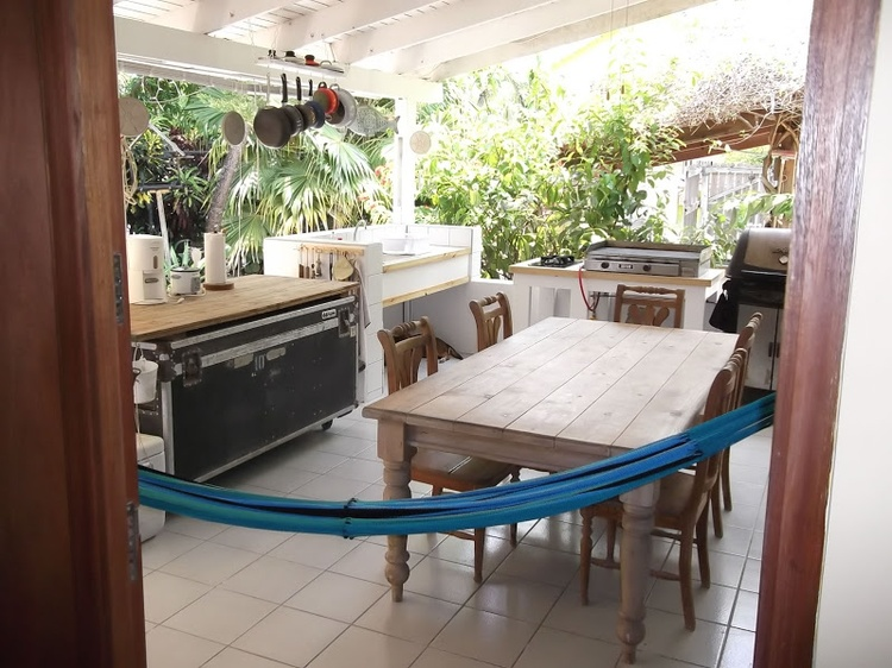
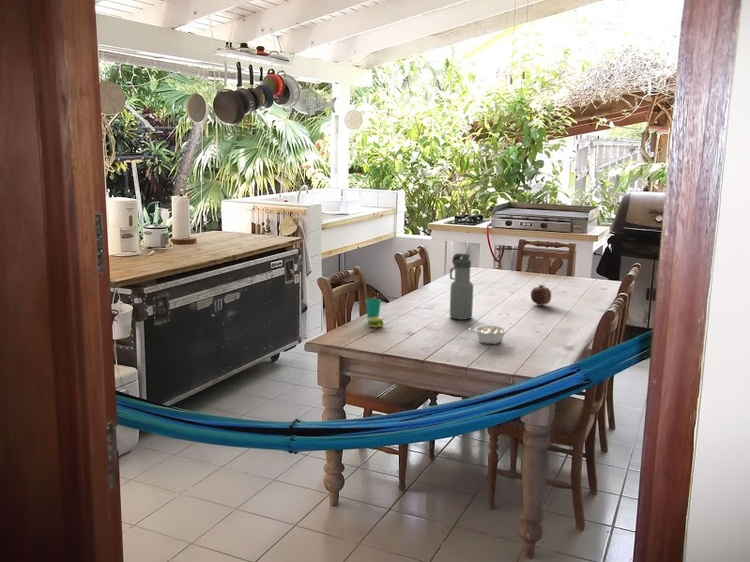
+ fruit [530,283,552,306]
+ water bottle [449,252,474,321]
+ cup [364,298,385,328]
+ legume [471,324,508,345]
